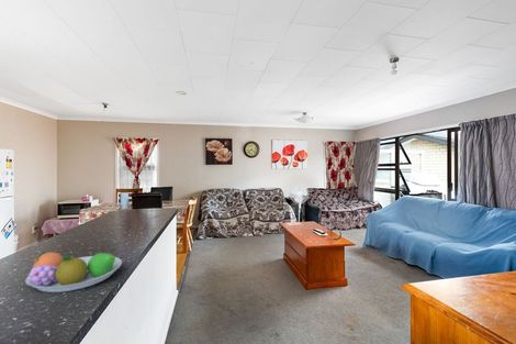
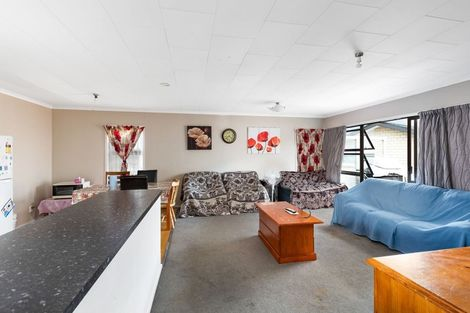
- fruit bowl [24,252,123,293]
